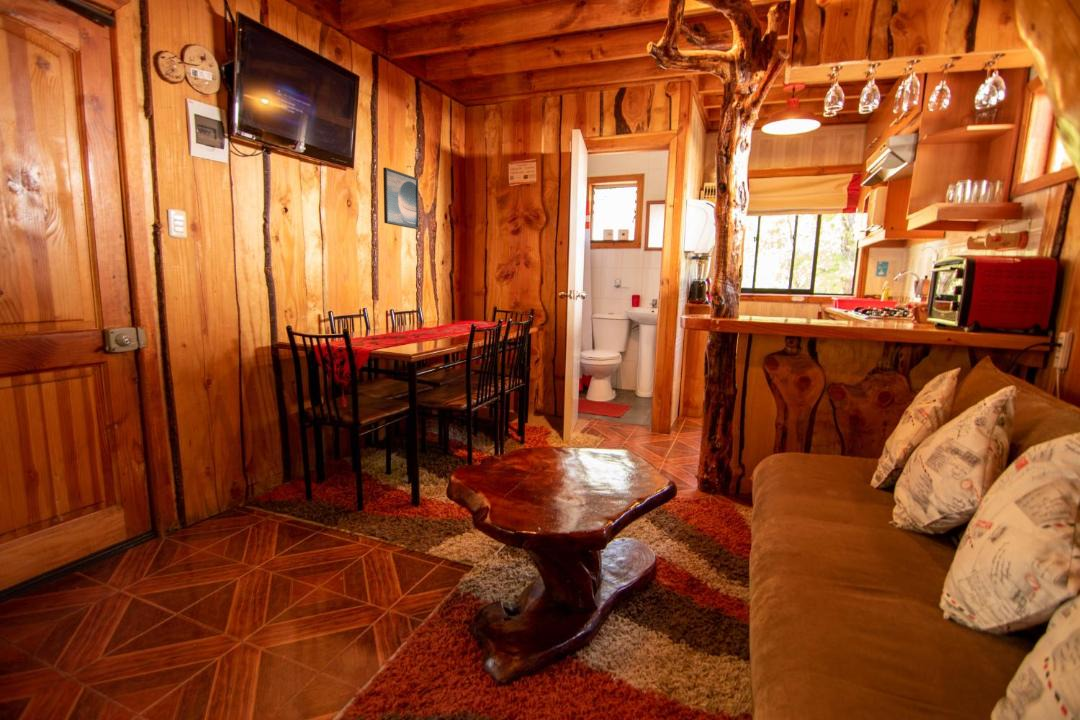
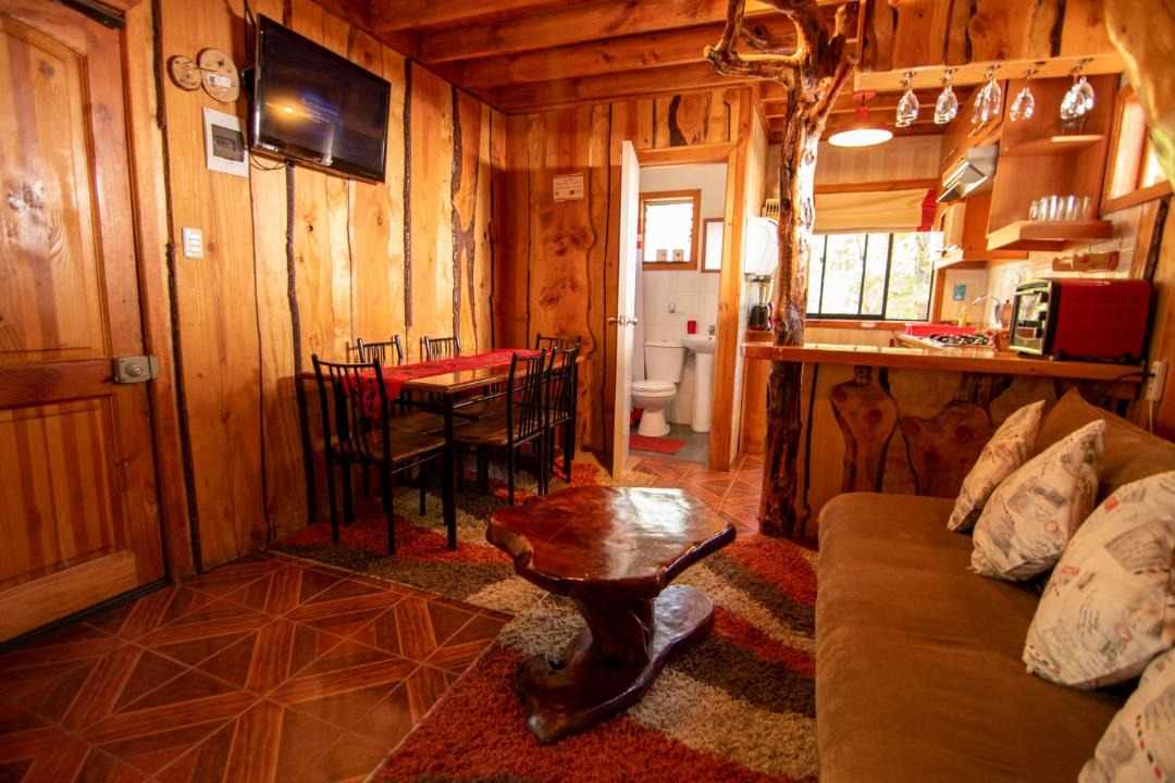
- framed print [382,167,420,230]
